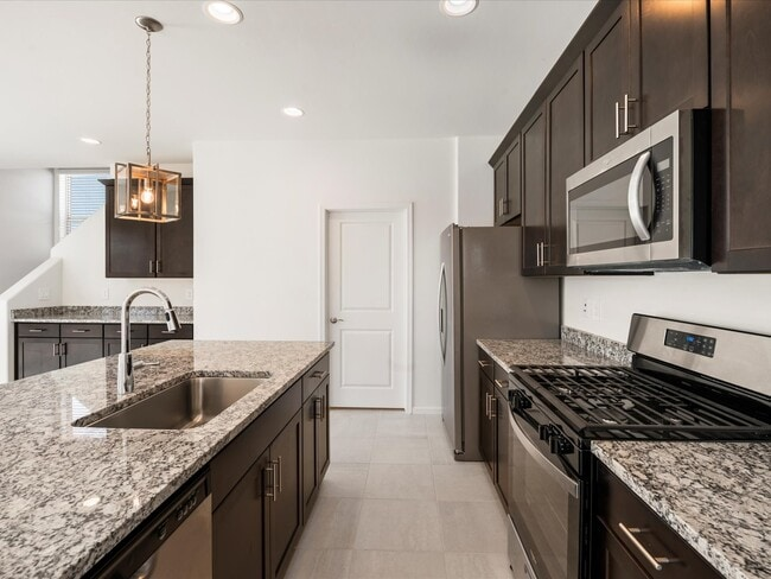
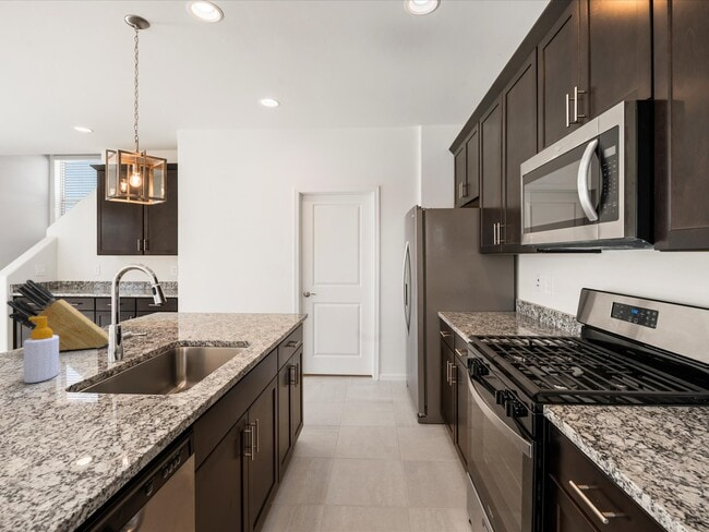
+ soap bottle [23,316,60,384]
+ knife block [5,278,110,351]
